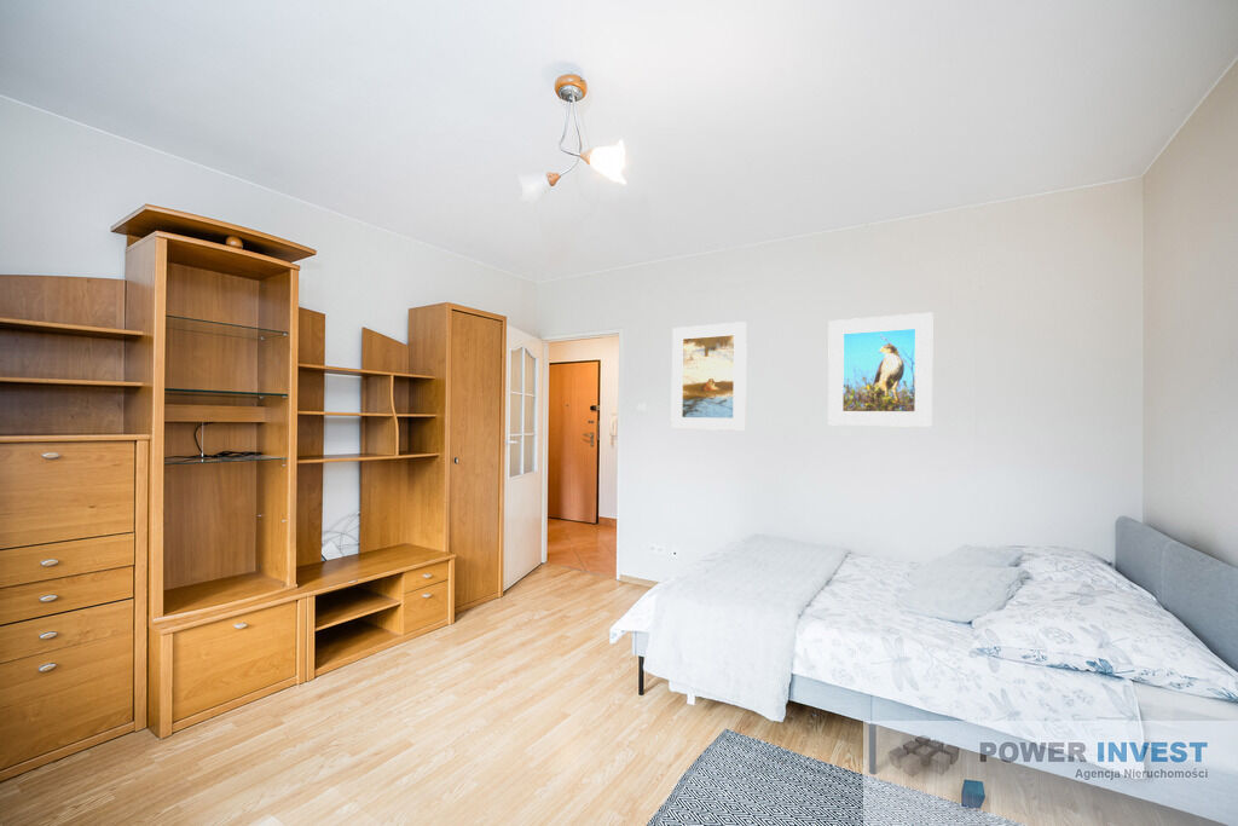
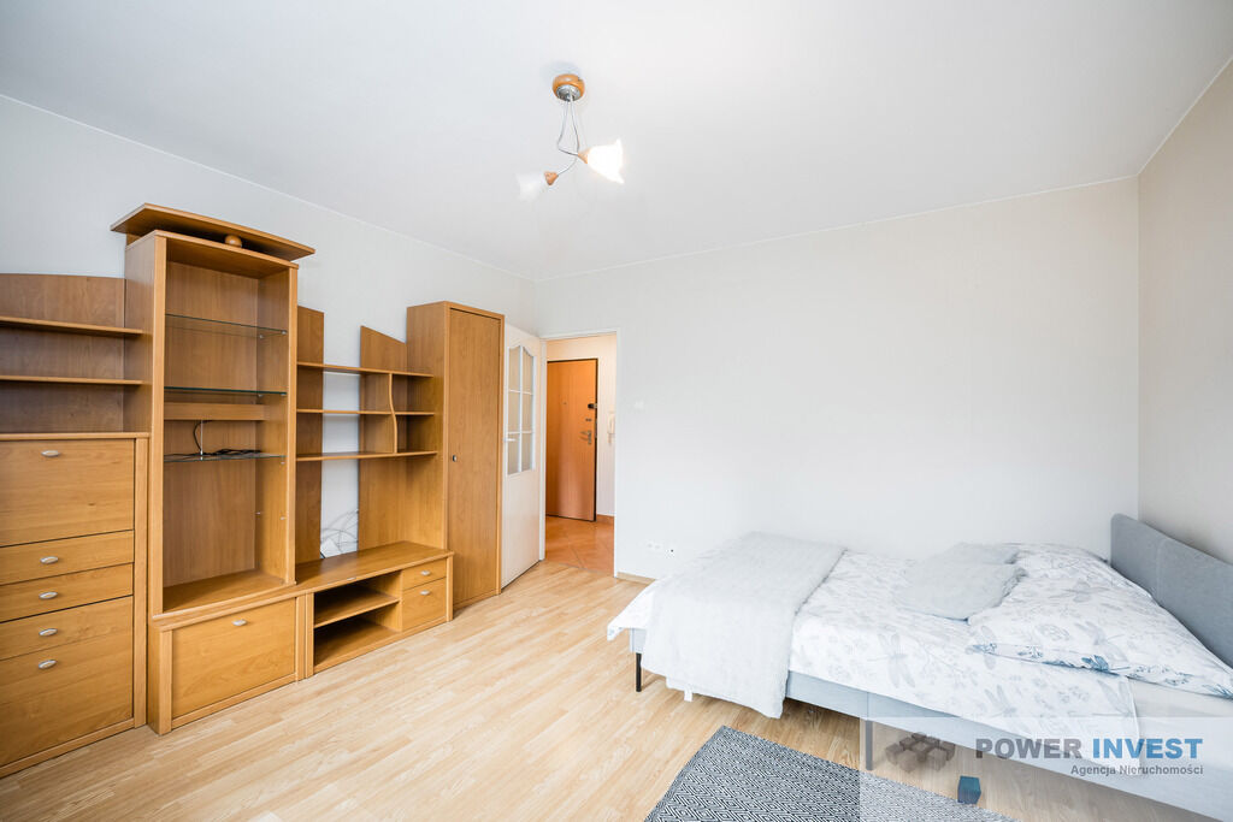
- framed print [670,320,748,432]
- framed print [827,311,935,428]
